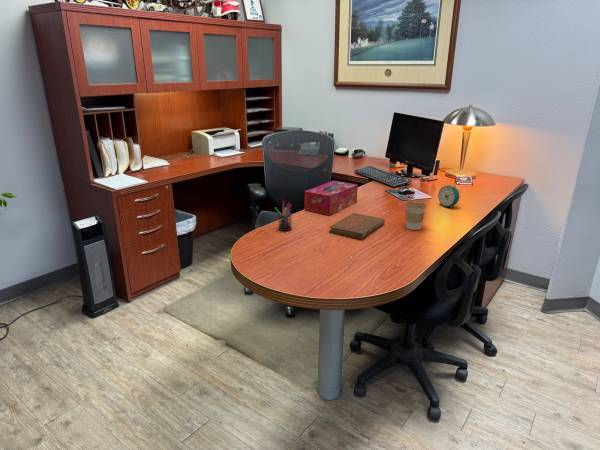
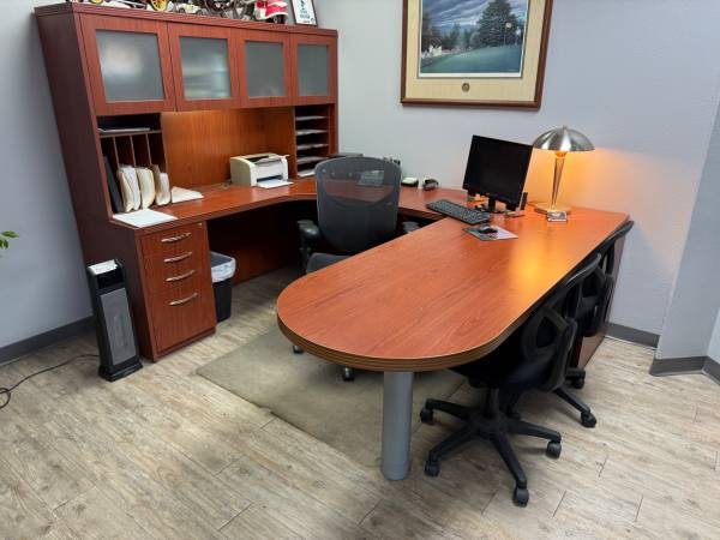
- notebook [328,212,386,240]
- alarm clock [437,184,460,209]
- tissue box [304,180,359,216]
- pen holder [274,200,293,232]
- coffee cup [404,199,427,231]
